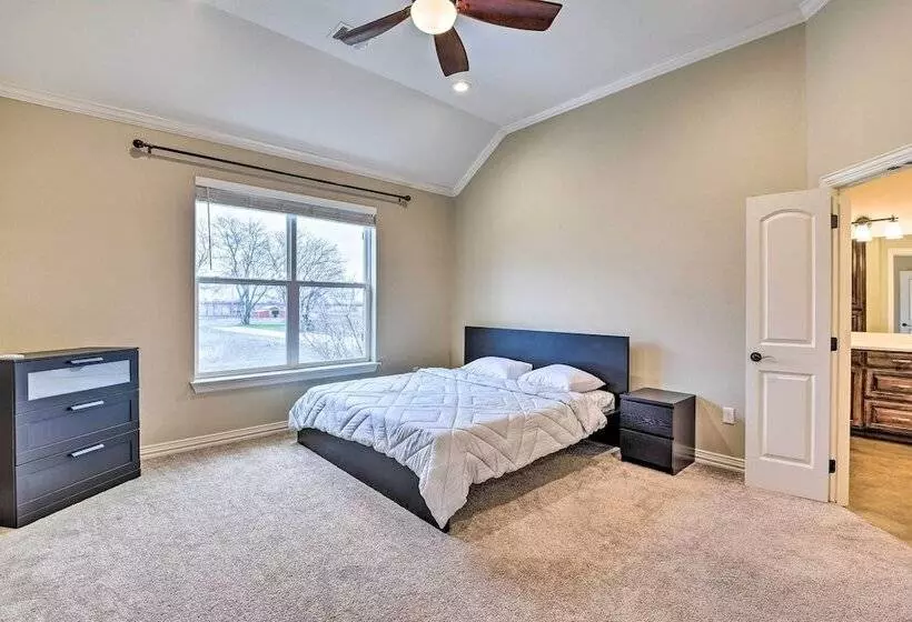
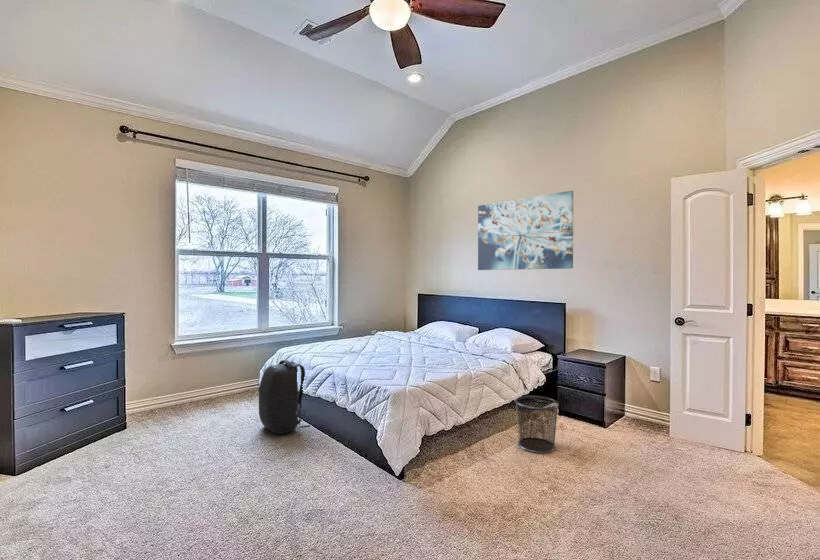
+ waste bin [514,395,560,454]
+ backpack [258,359,311,435]
+ wall art [477,190,574,271]
